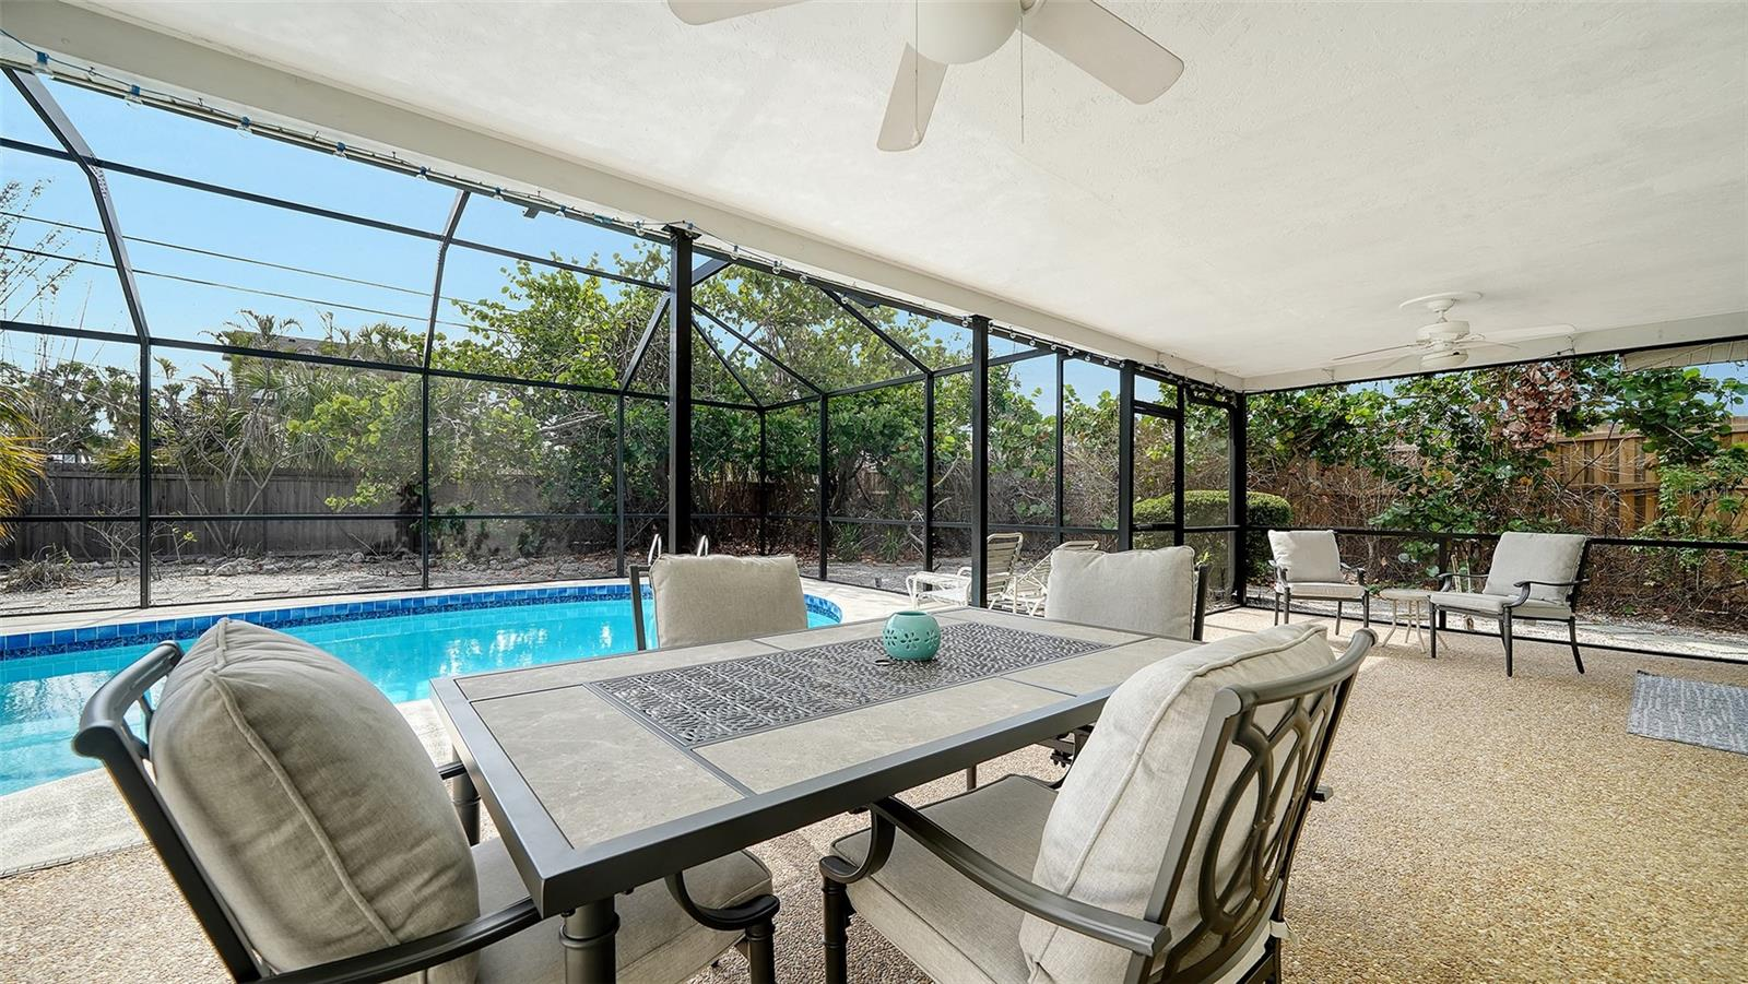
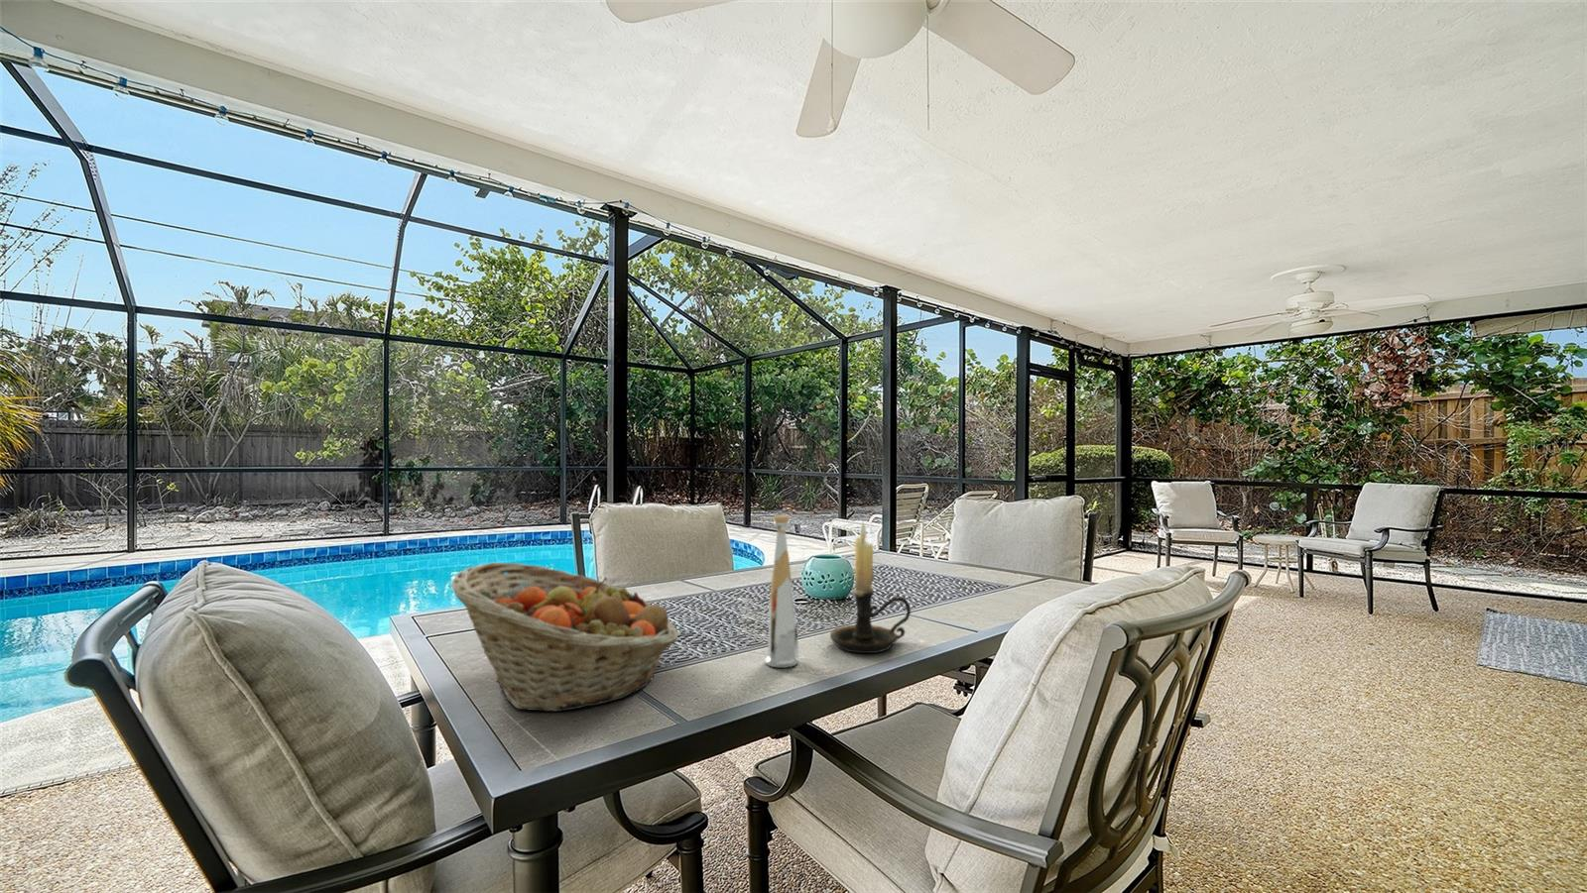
+ bottle [764,514,800,669]
+ fruit basket [450,561,679,712]
+ candle holder [829,521,911,655]
